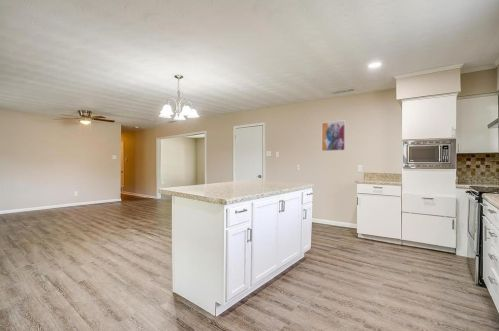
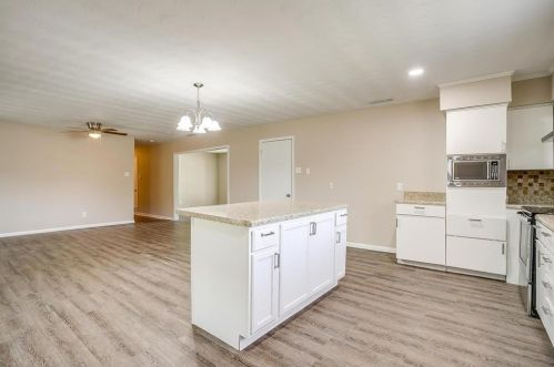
- wall art [321,120,347,152]
